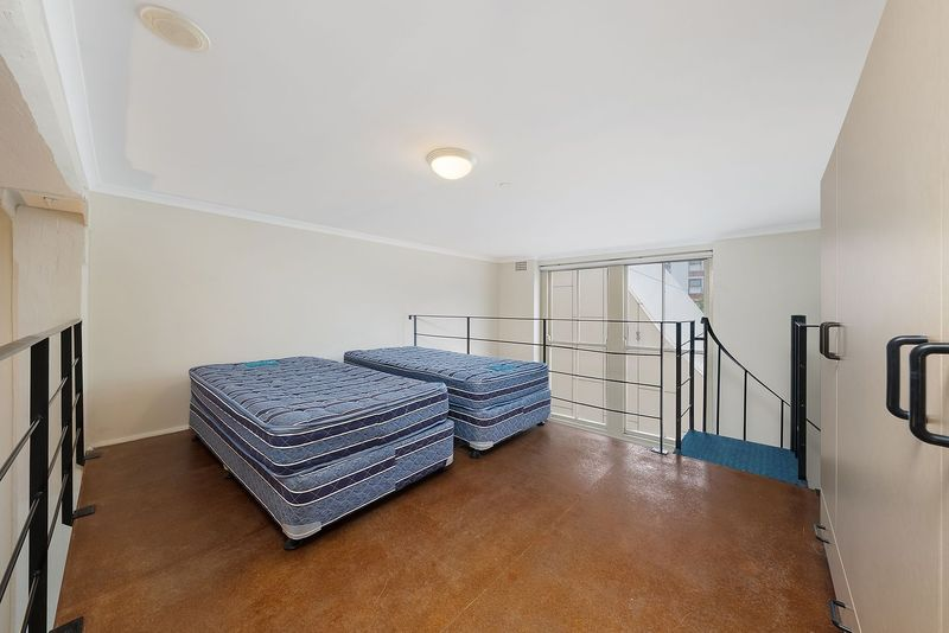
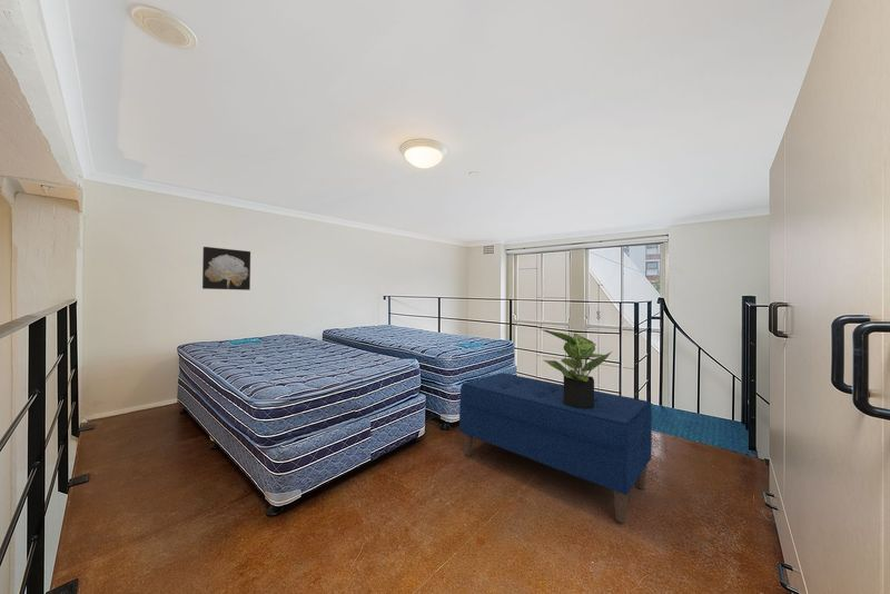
+ wall art [201,246,251,291]
+ bench [458,372,653,524]
+ potted plant [538,327,613,408]
